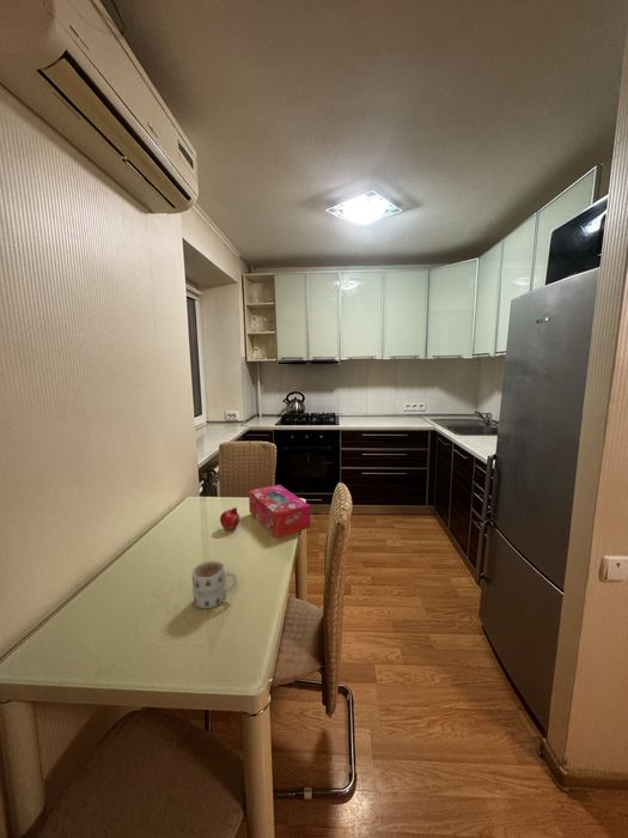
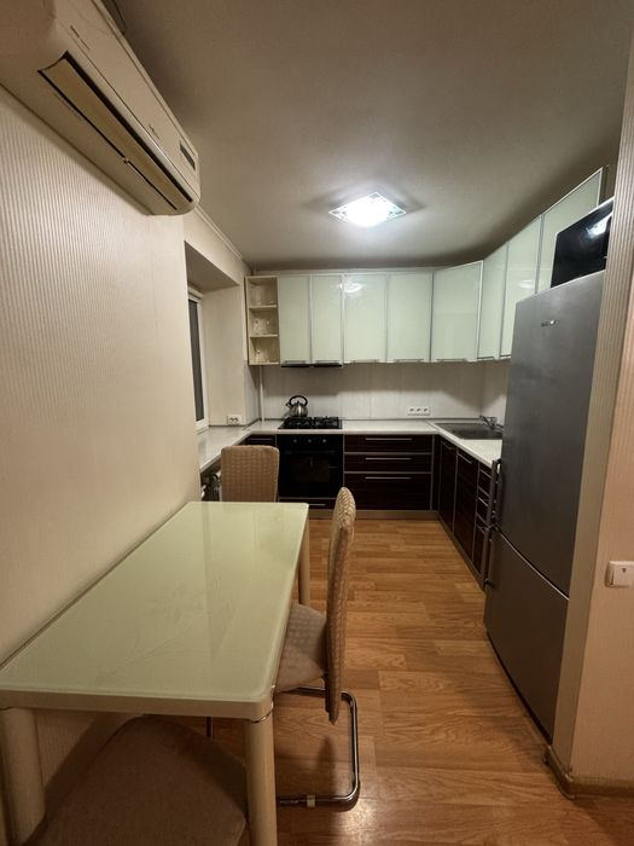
- fruit [219,506,240,530]
- tissue box [248,484,311,540]
- mug [191,559,238,609]
